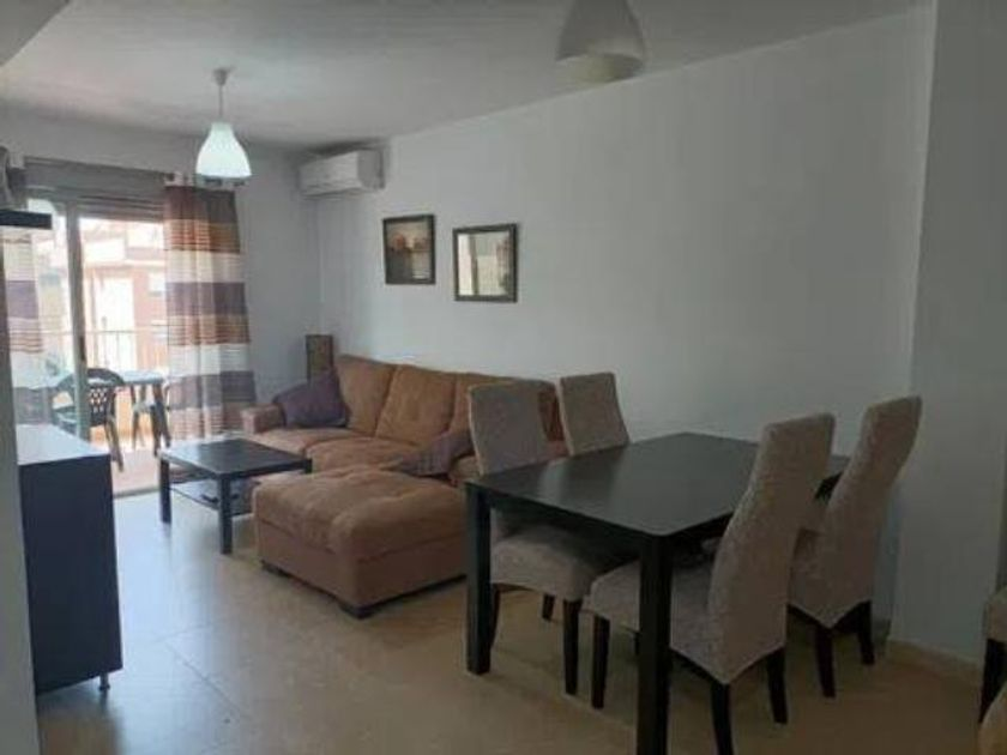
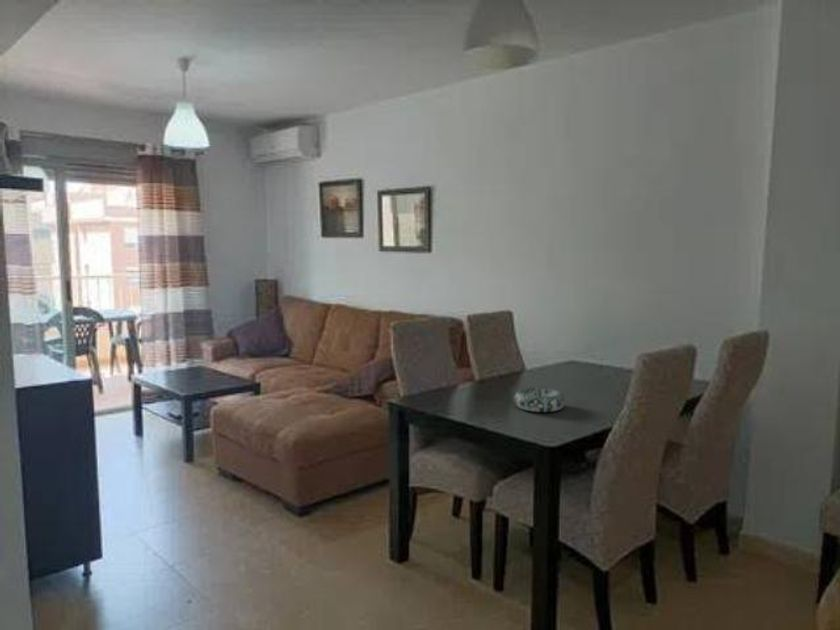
+ decorative bowl [513,386,566,413]
